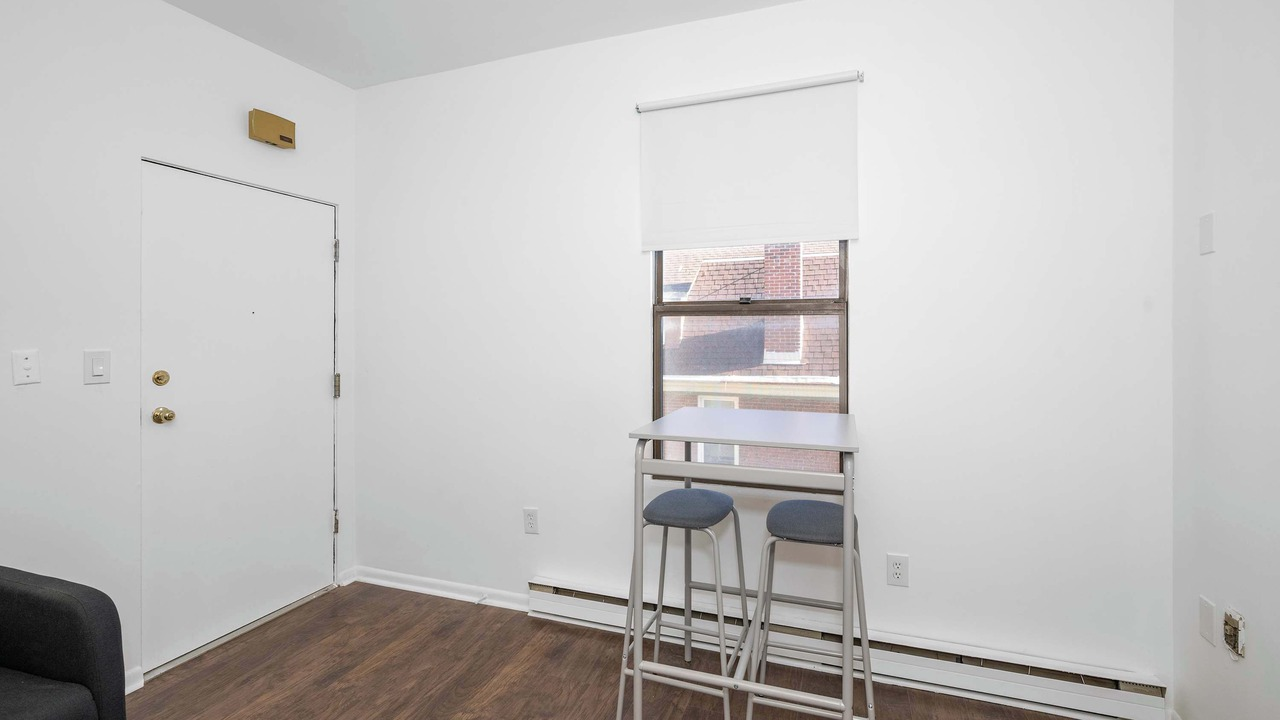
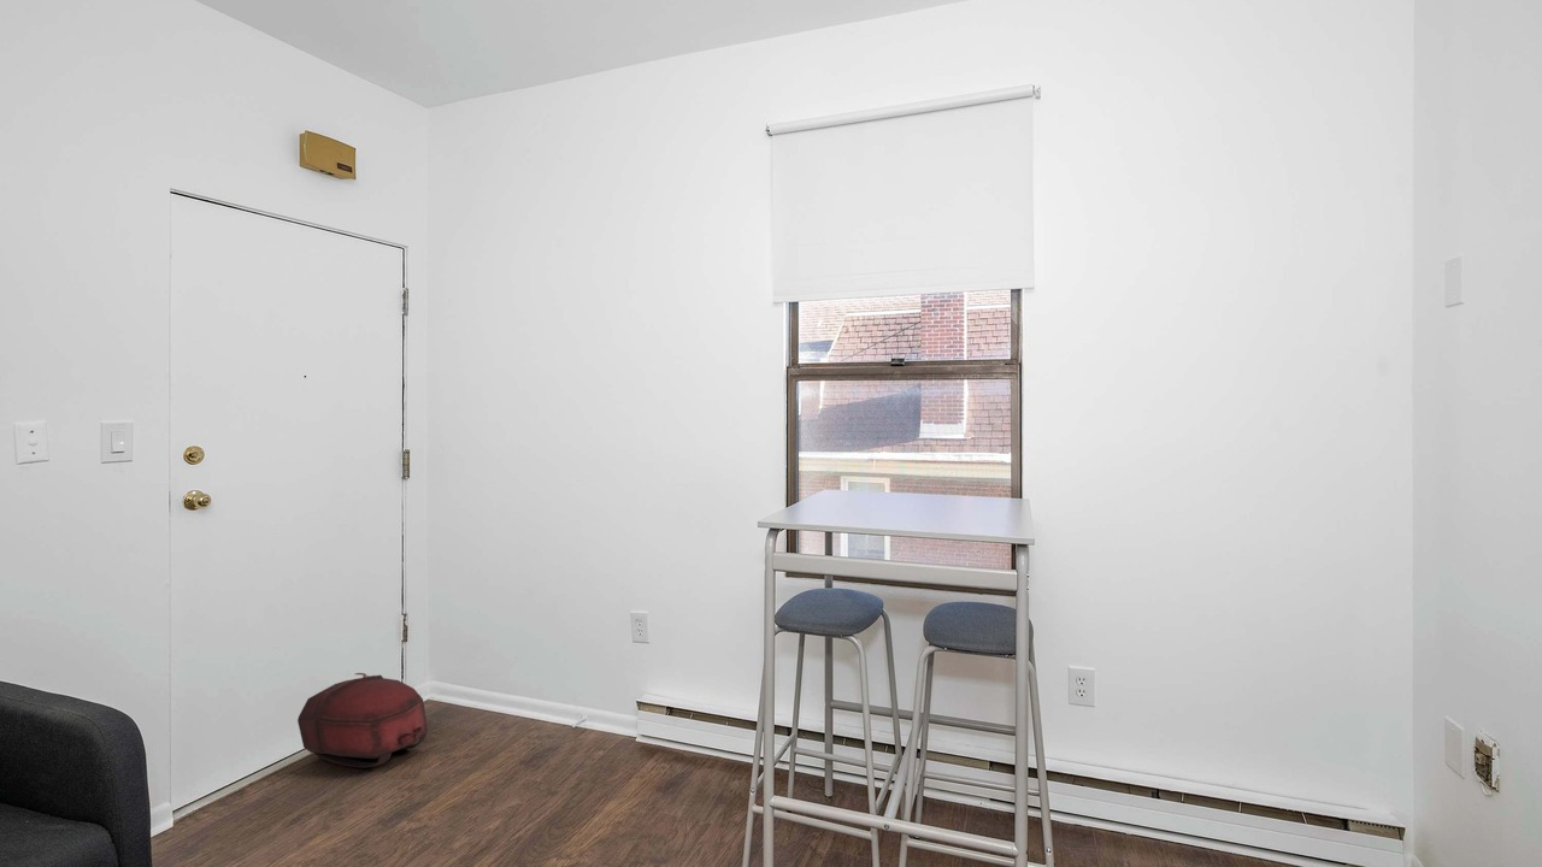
+ backpack [296,672,429,769]
